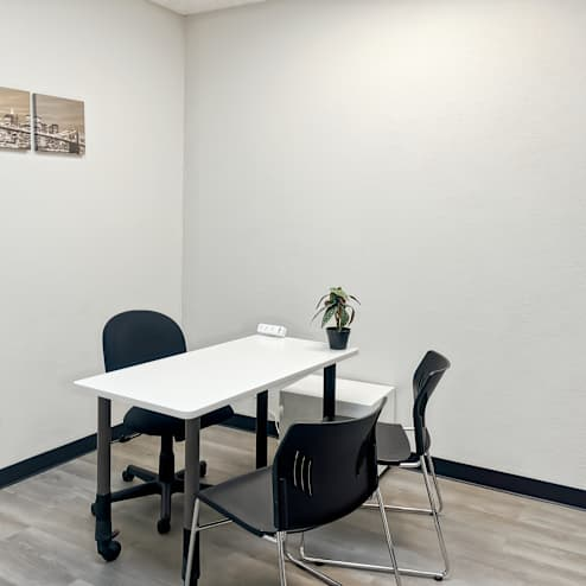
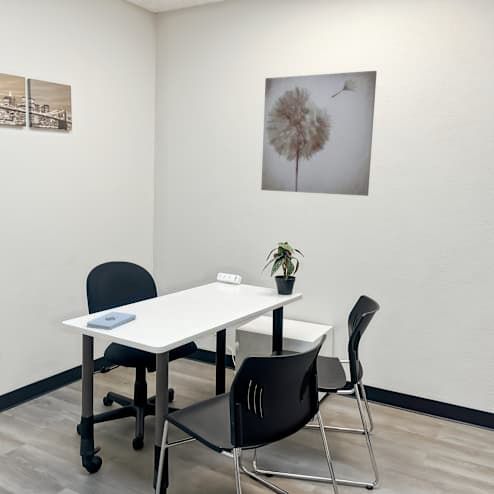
+ wall art [260,70,378,197]
+ notepad [86,311,137,331]
